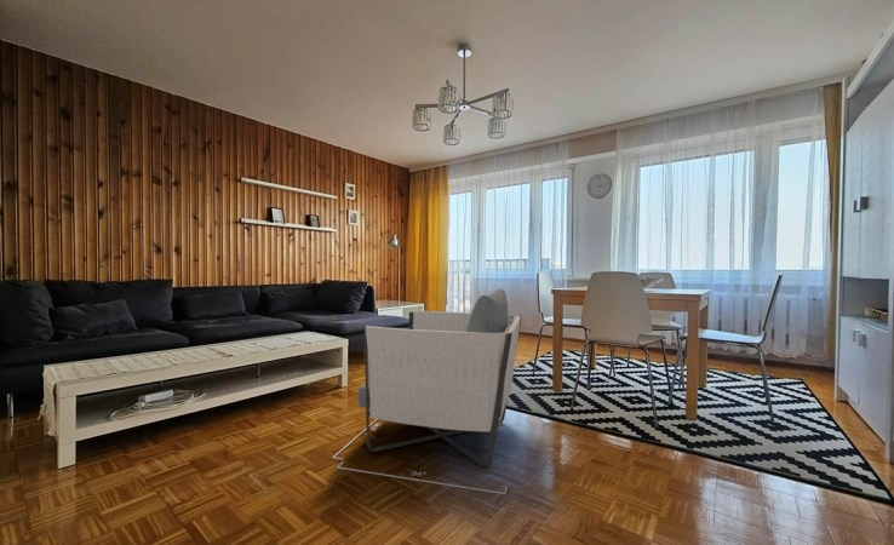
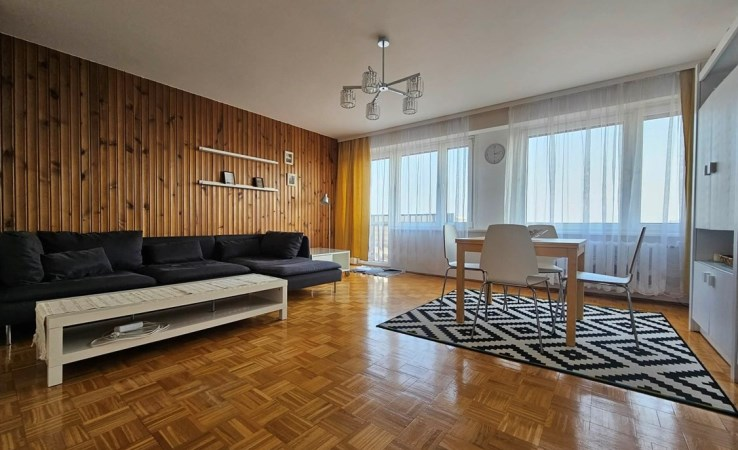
- armchair [332,288,523,495]
